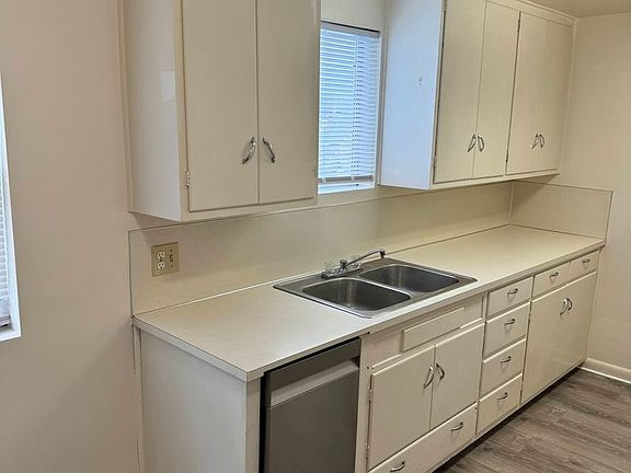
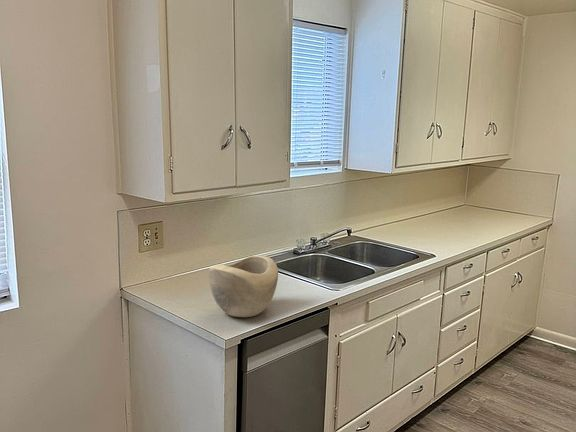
+ decorative bowl [208,254,279,318]
